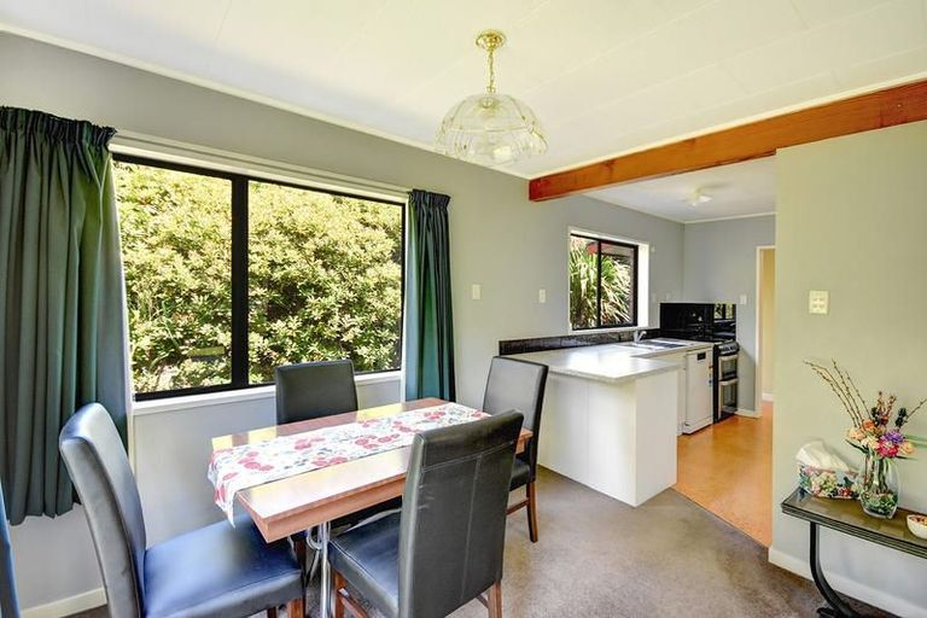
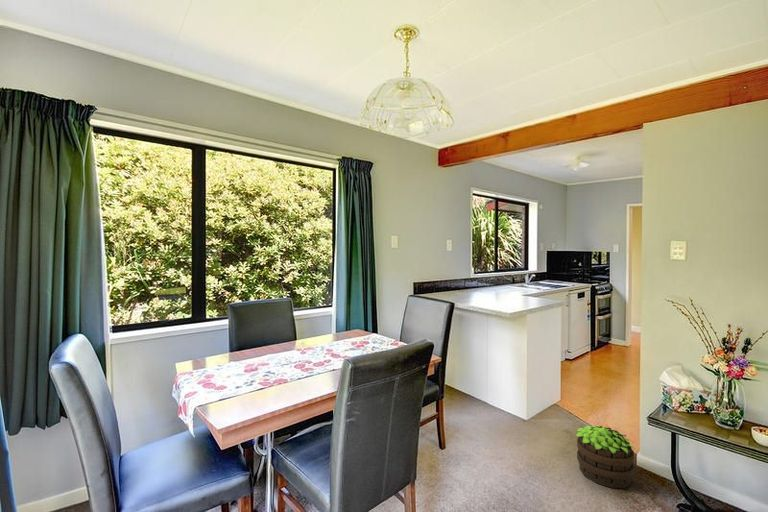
+ potted plant [575,425,636,489]
